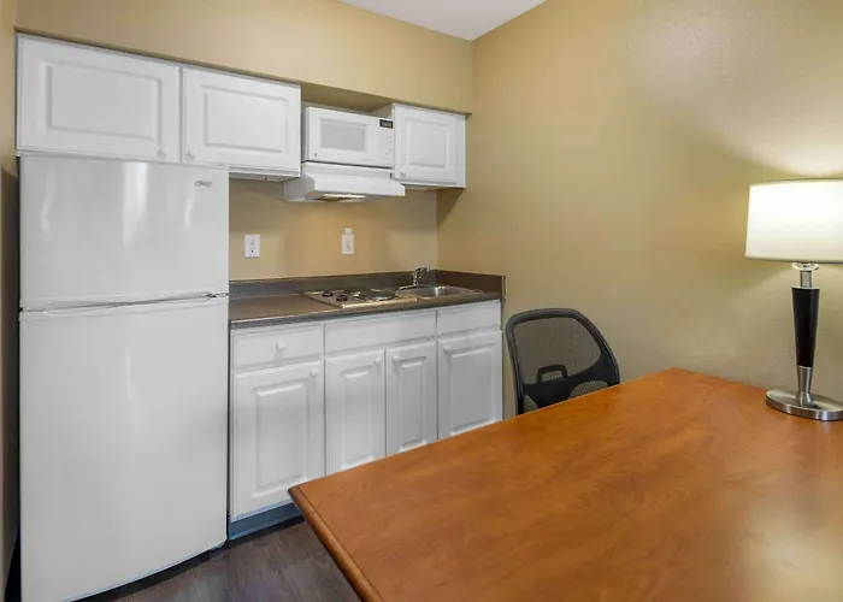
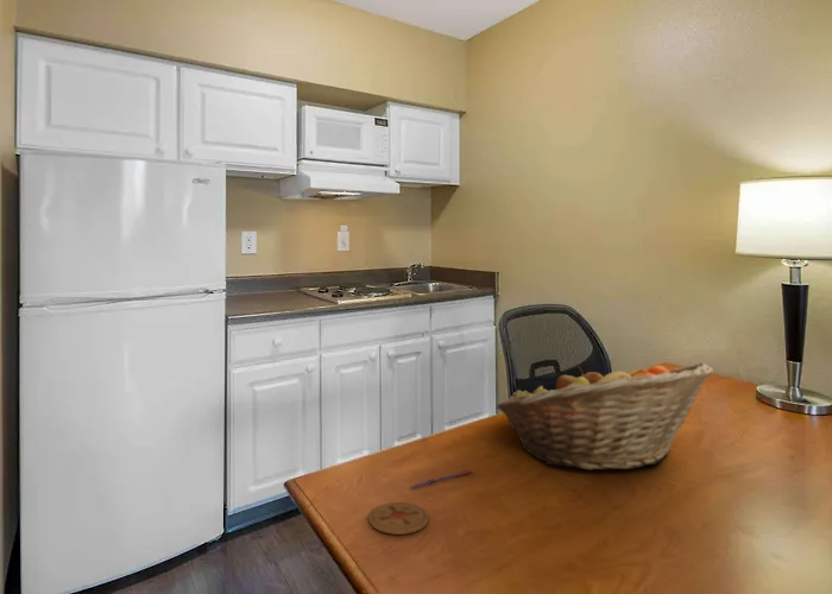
+ coaster [367,501,430,536]
+ pen [410,468,474,489]
+ fruit basket [494,361,714,472]
